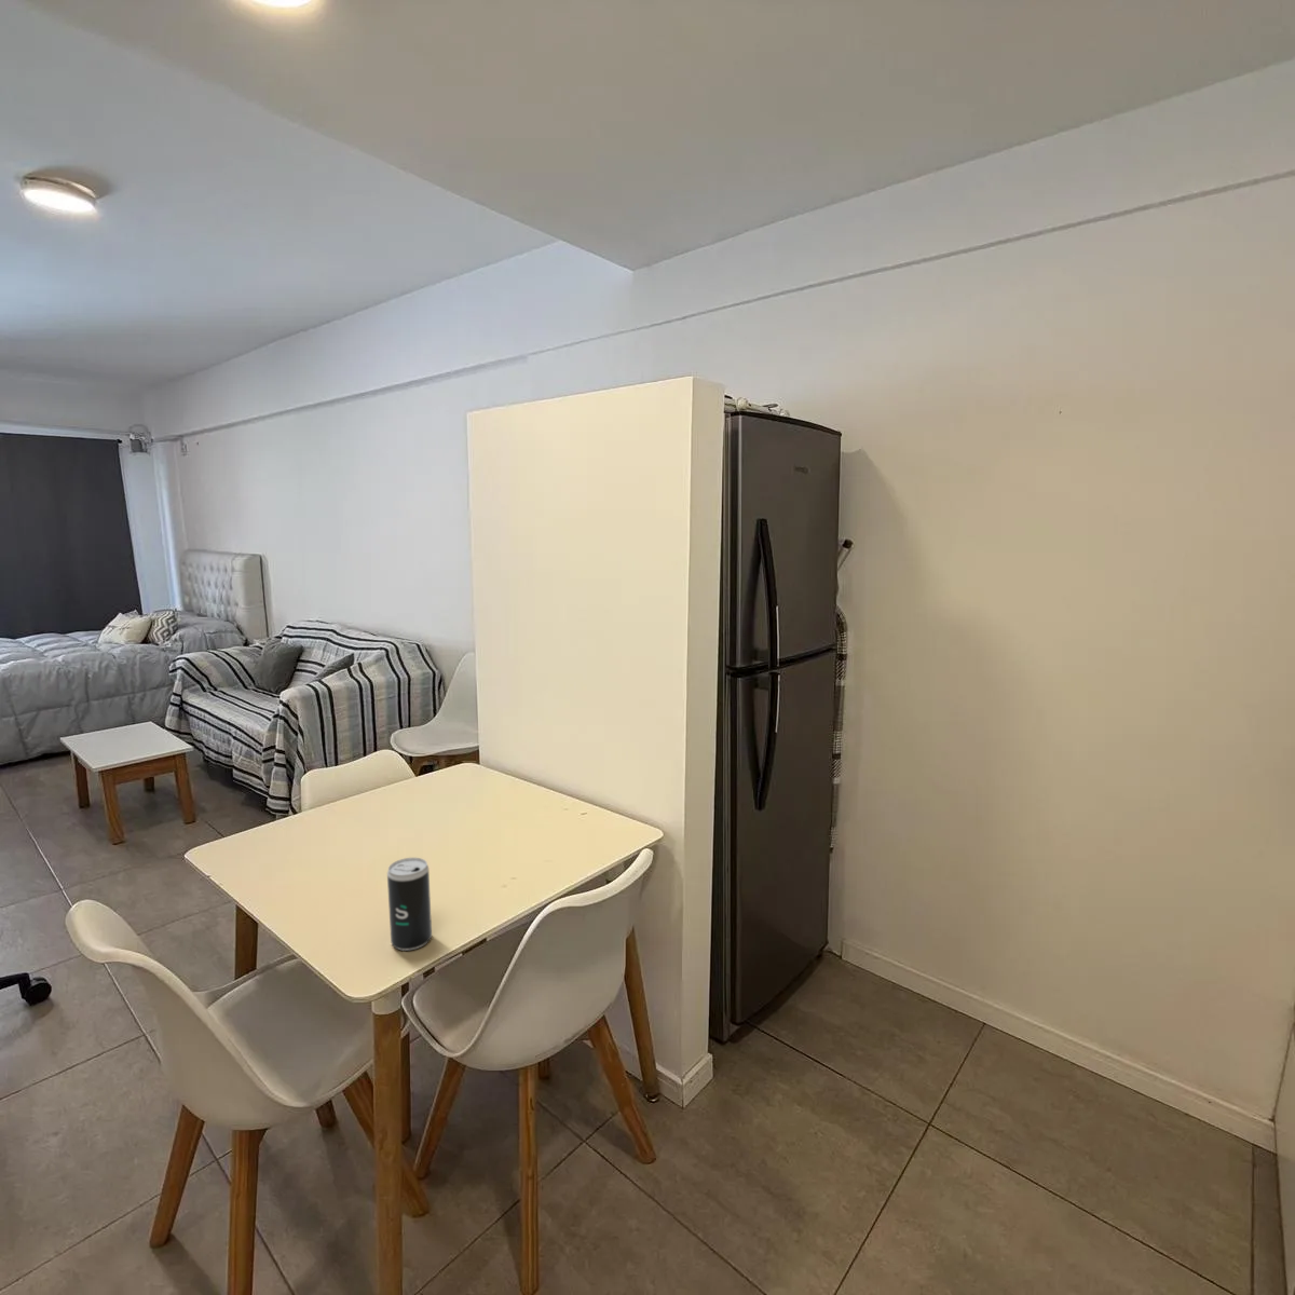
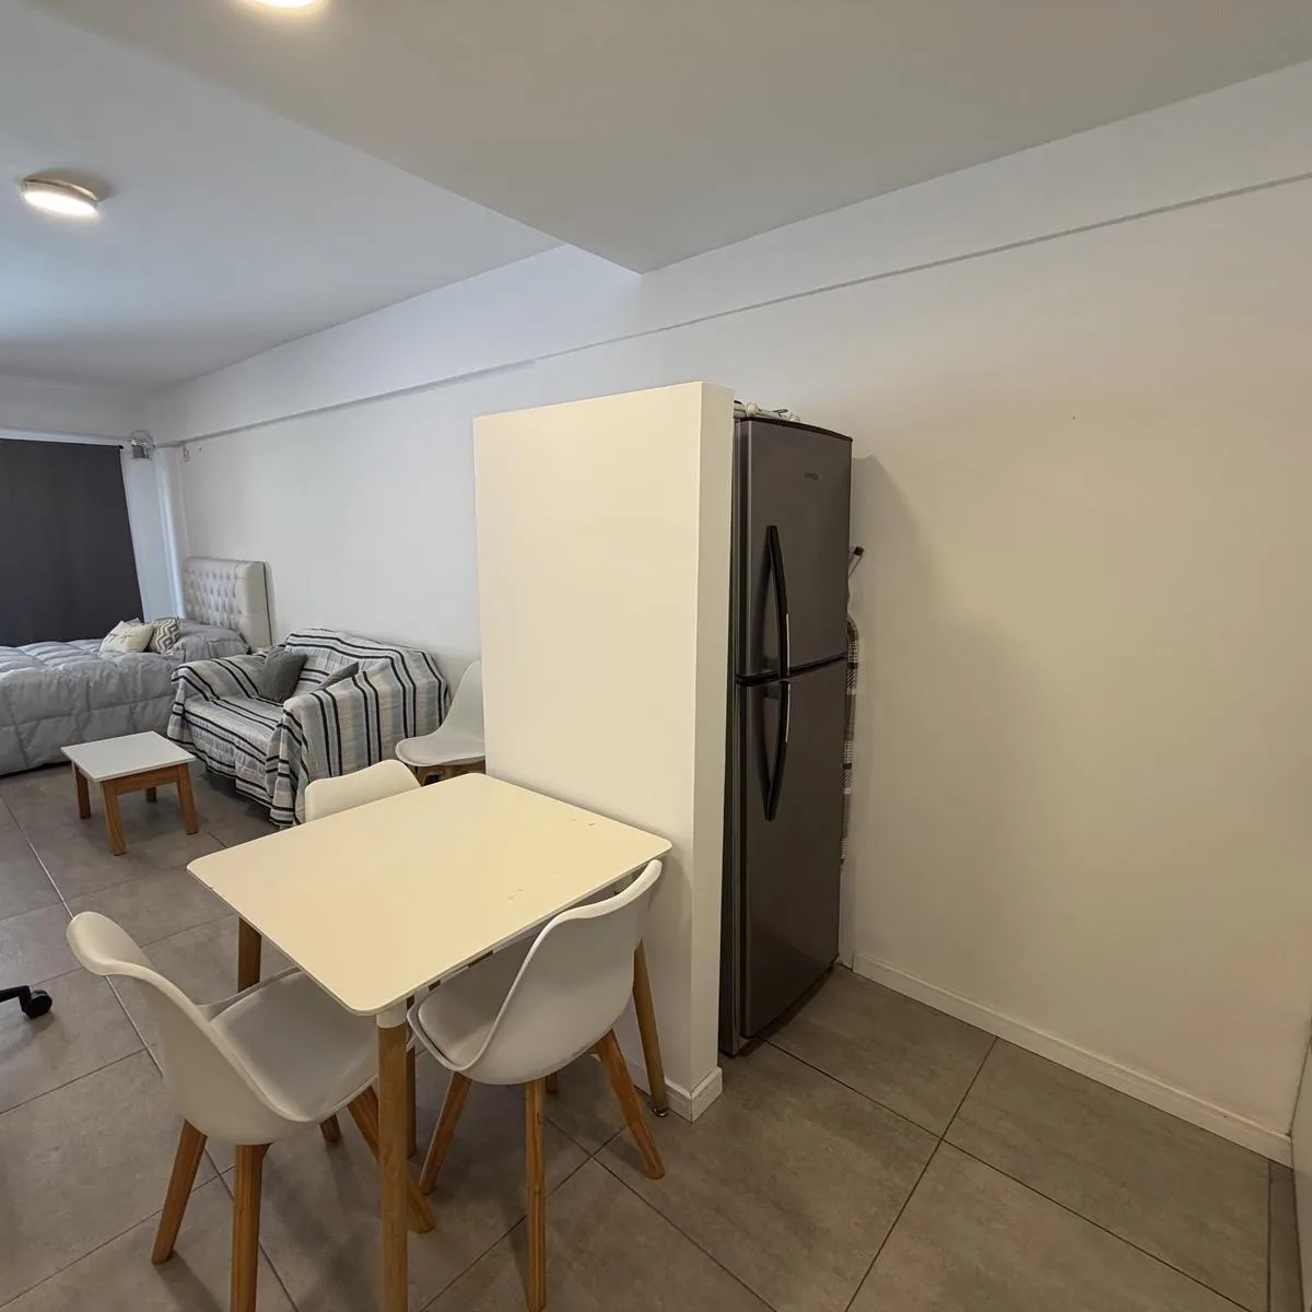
- beverage can [387,857,433,952]
